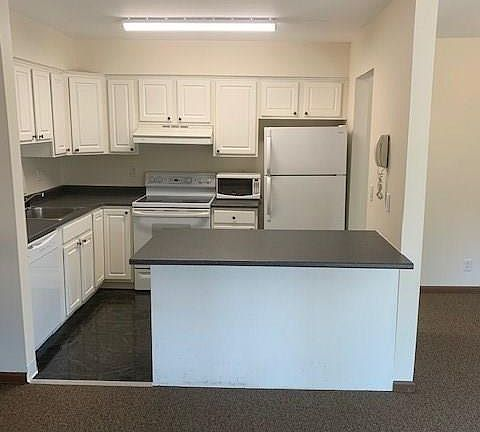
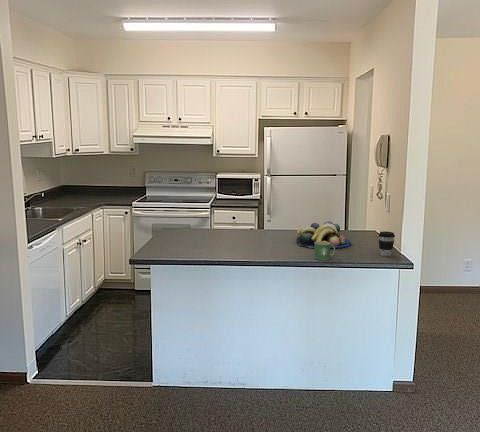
+ mug [313,241,336,261]
+ coffee cup [377,230,396,257]
+ fruit bowl [295,220,352,249]
